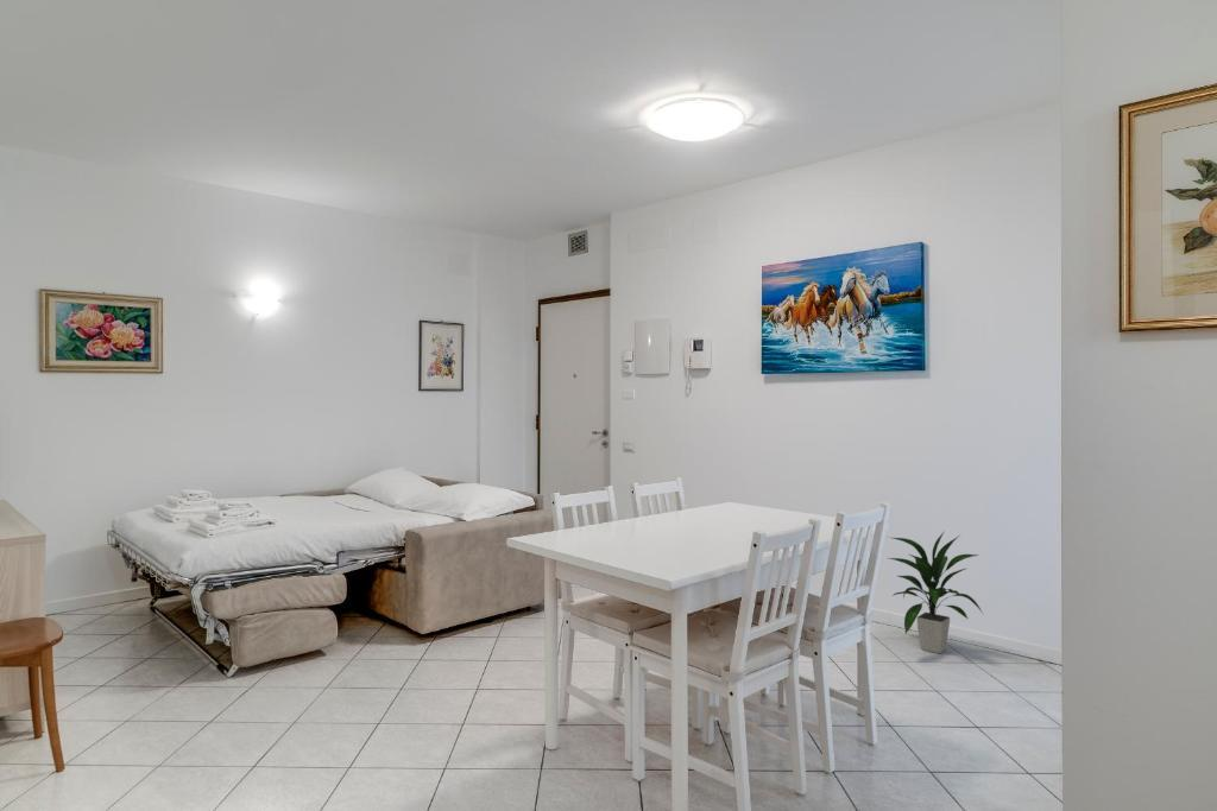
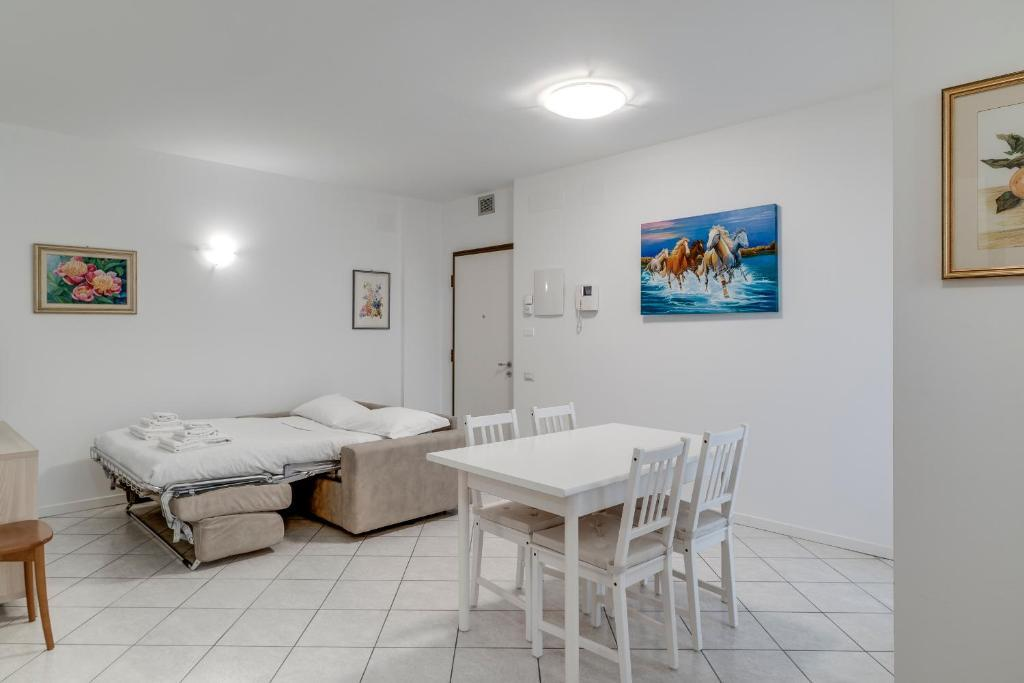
- indoor plant [885,530,985,654]
